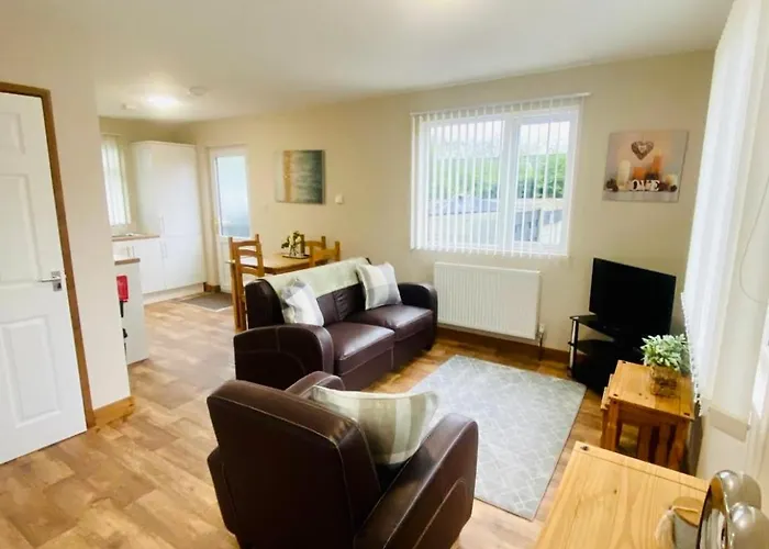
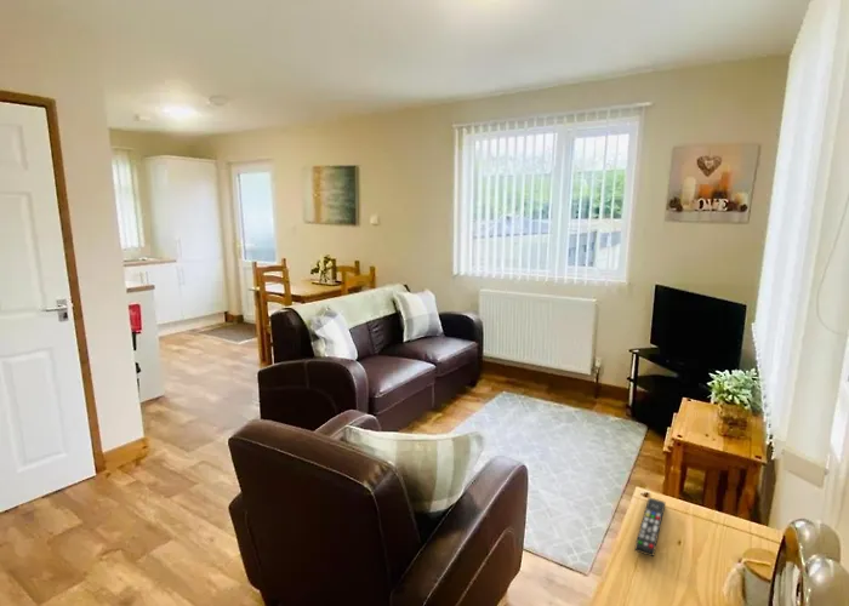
+ remote control [633,497,666,558]
